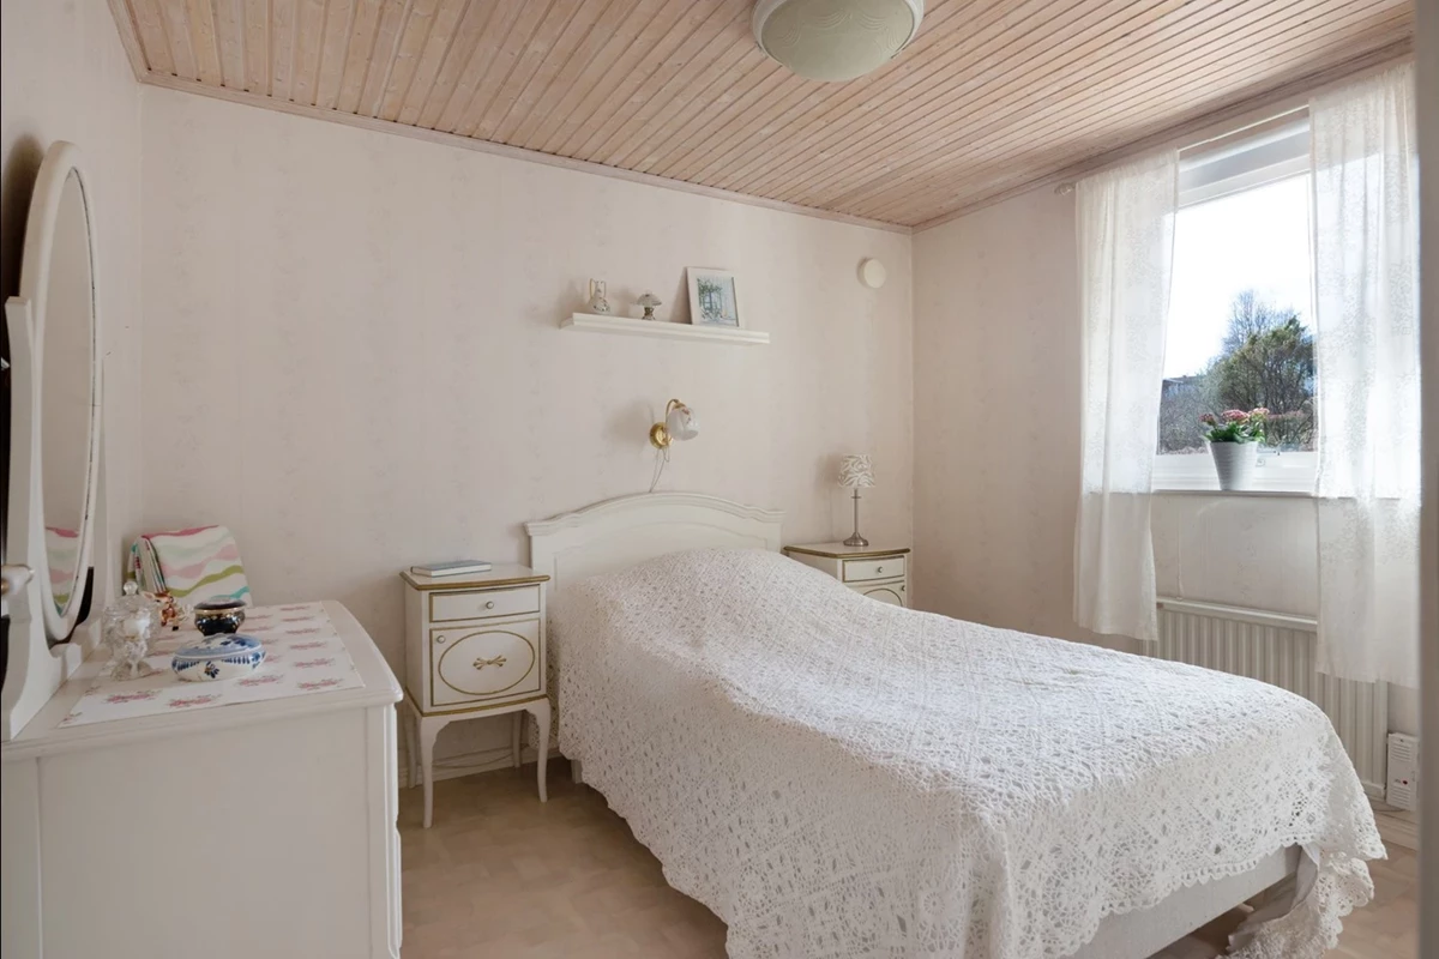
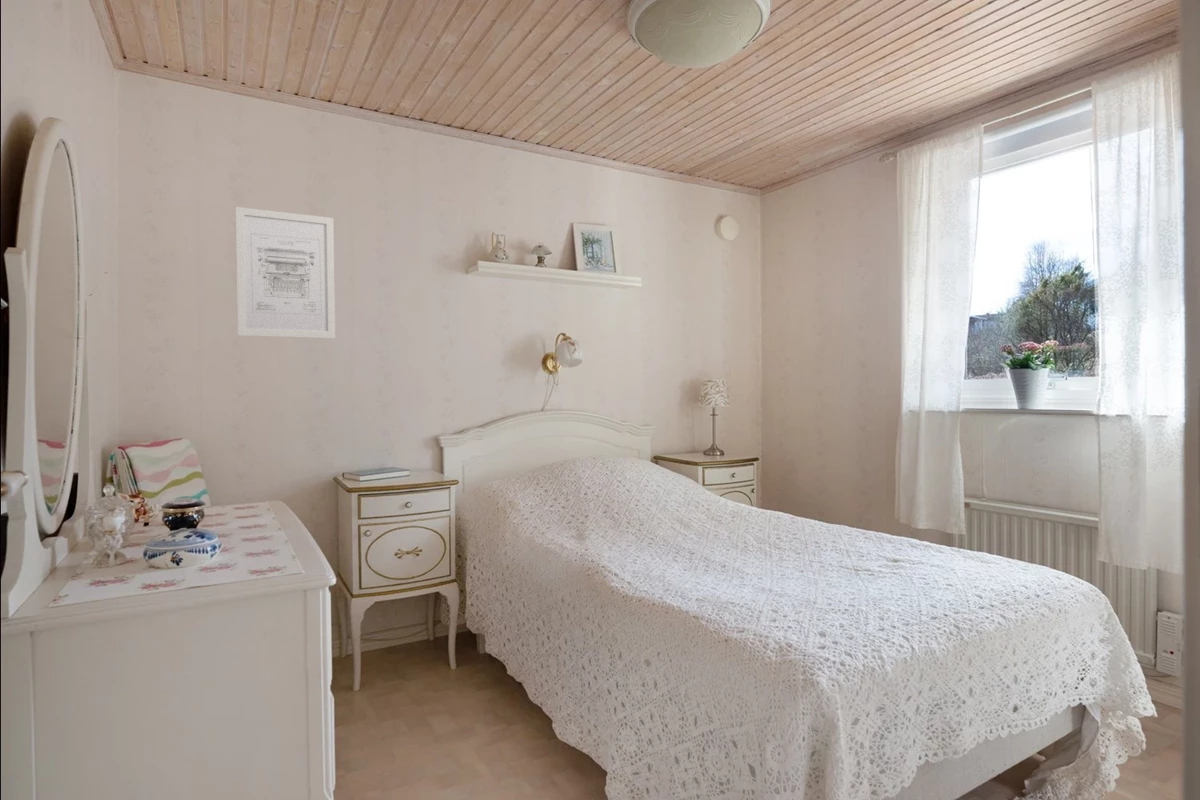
+ wall art [235,206,336,340]
